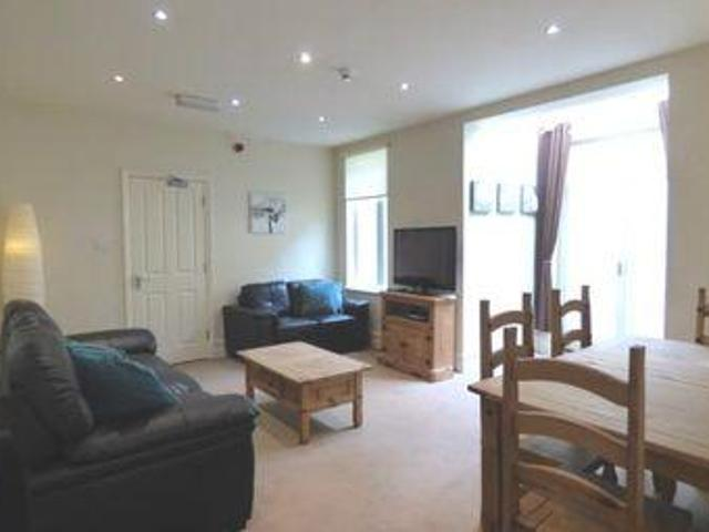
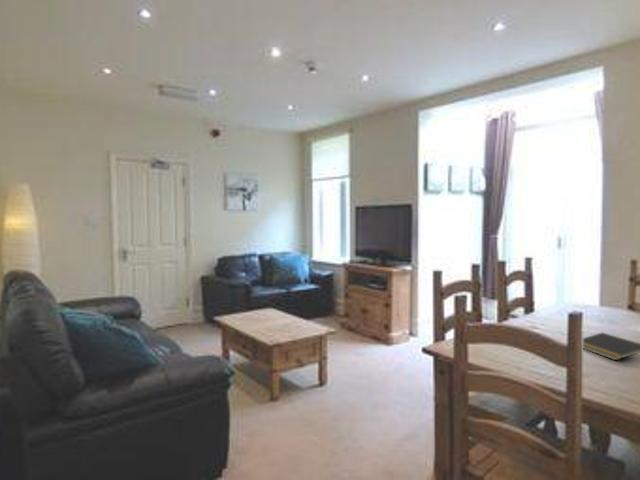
+ notepad [582,331,640,361]
